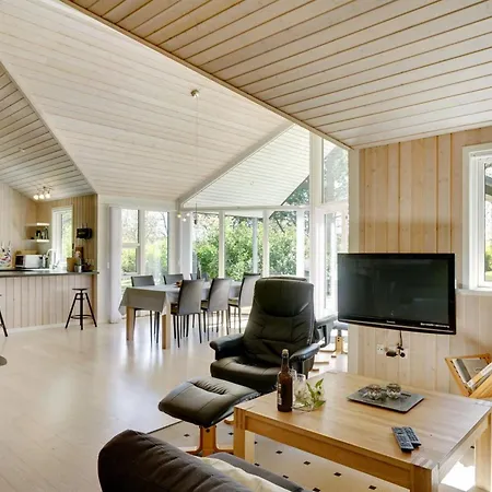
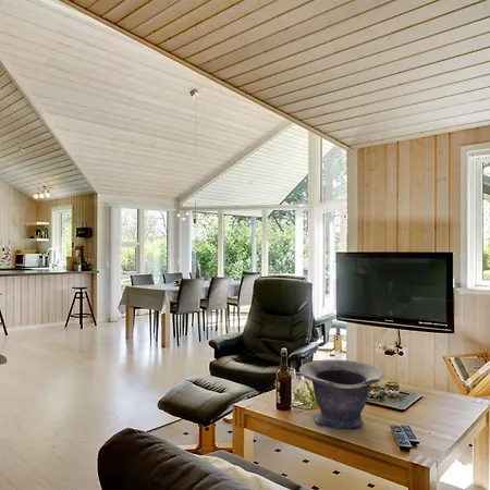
+ decorative bowl [298,358,384,429]
